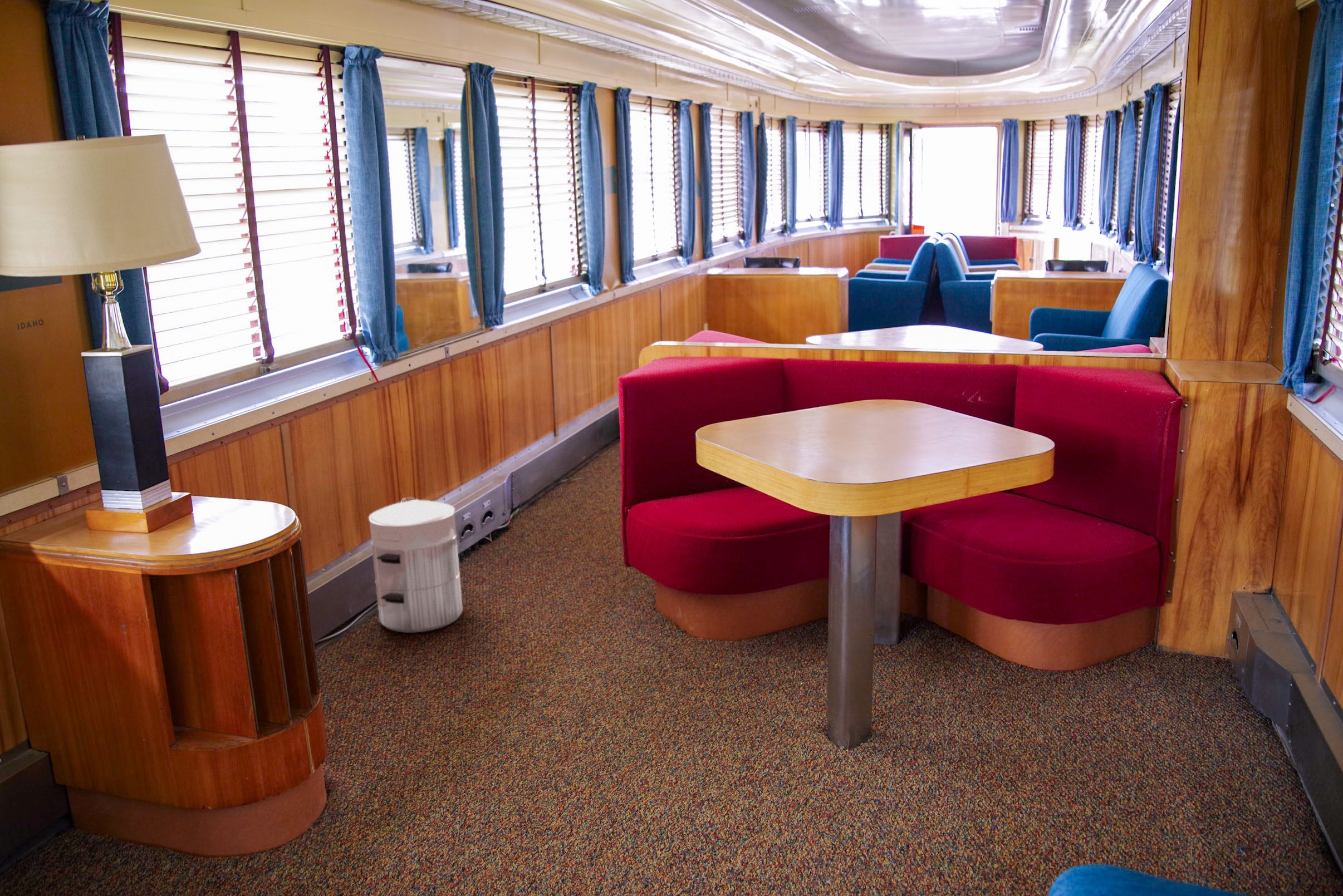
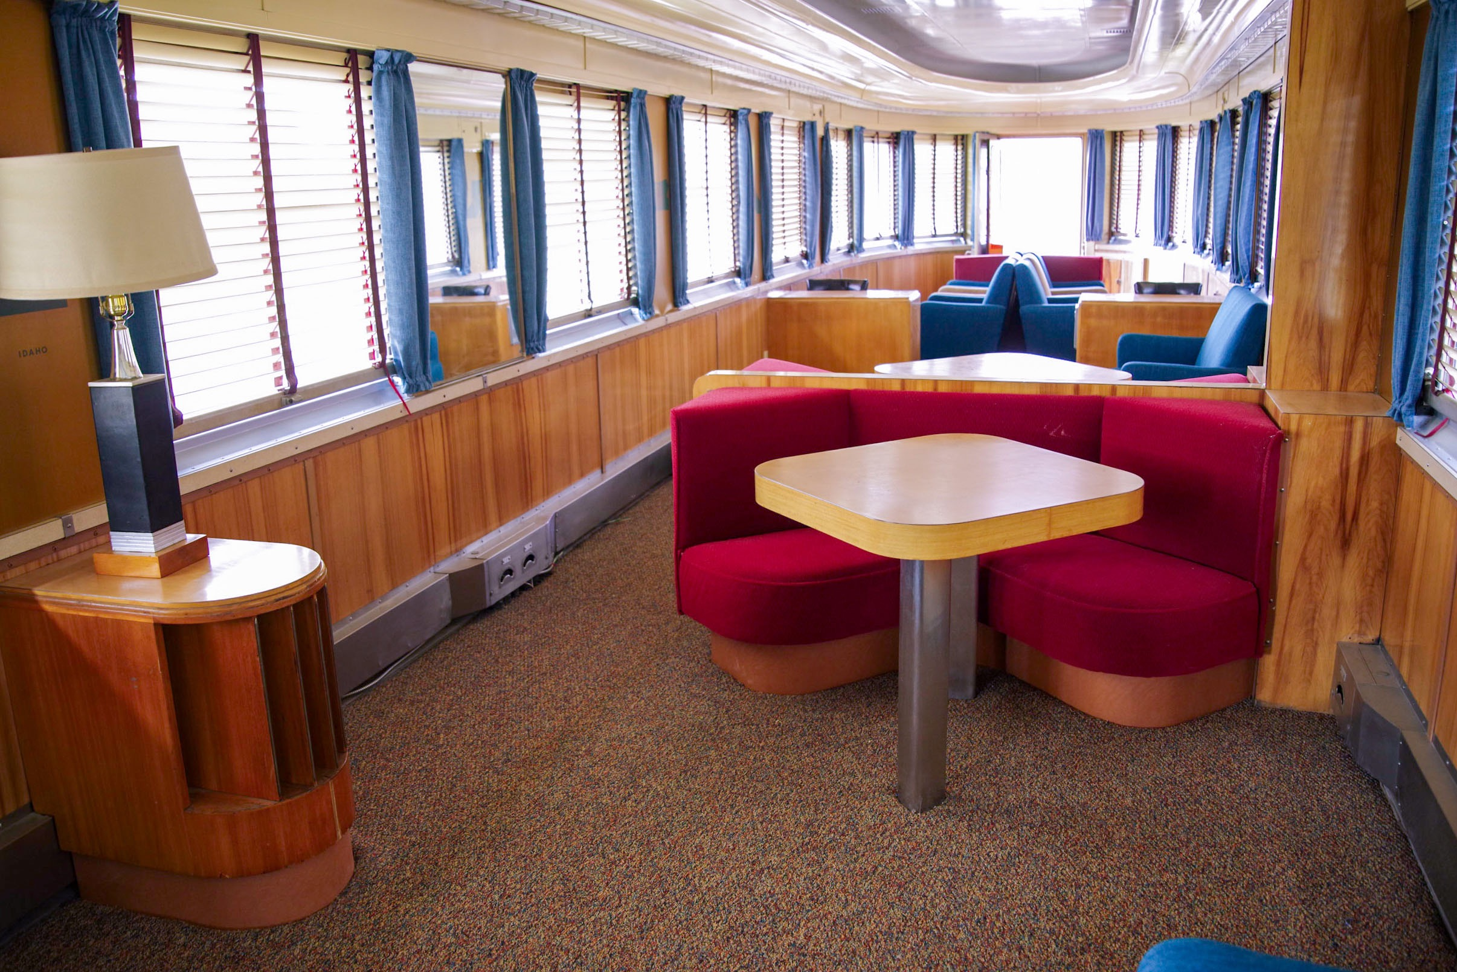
- waste bin [368,497,463,633]
